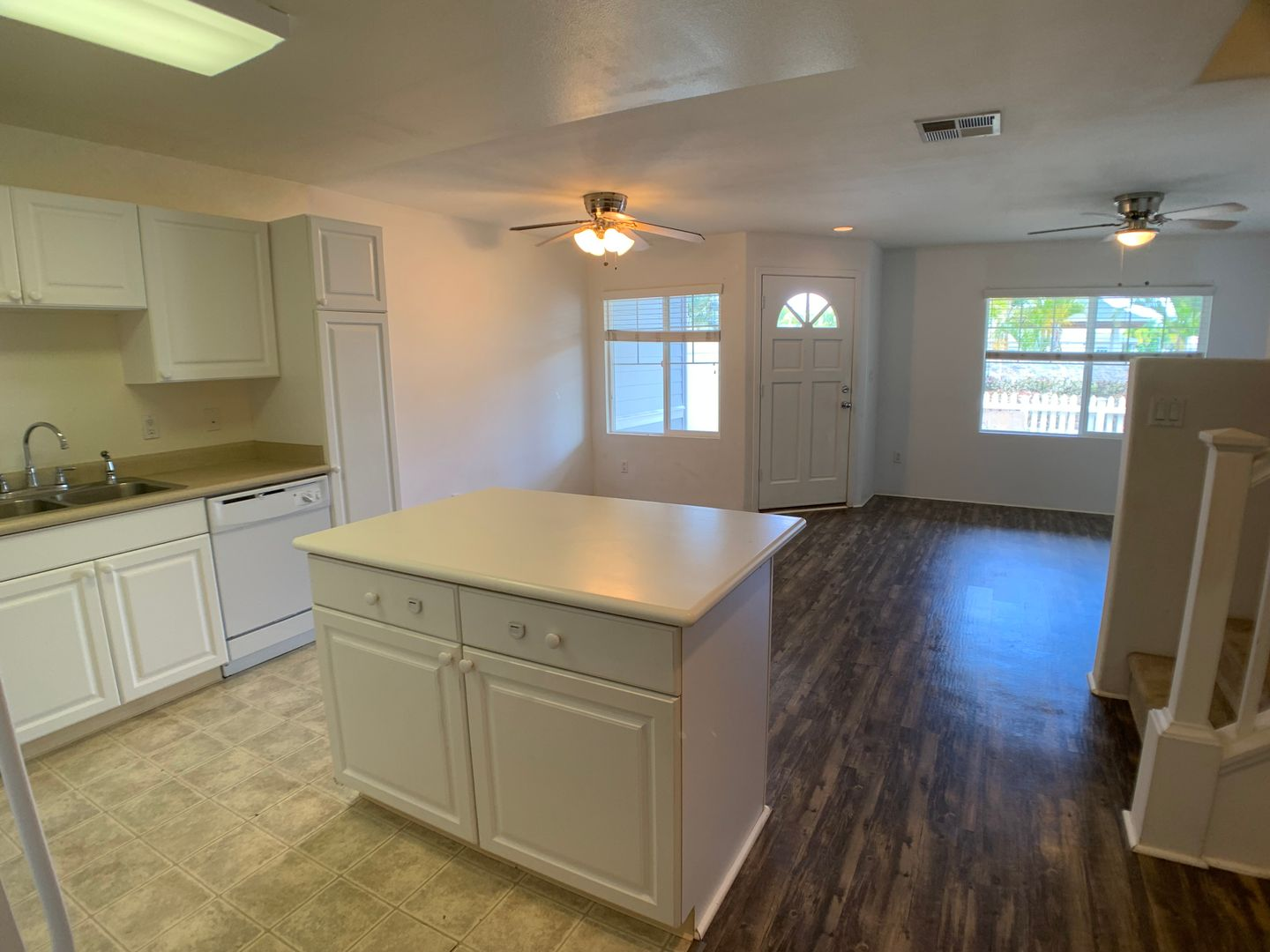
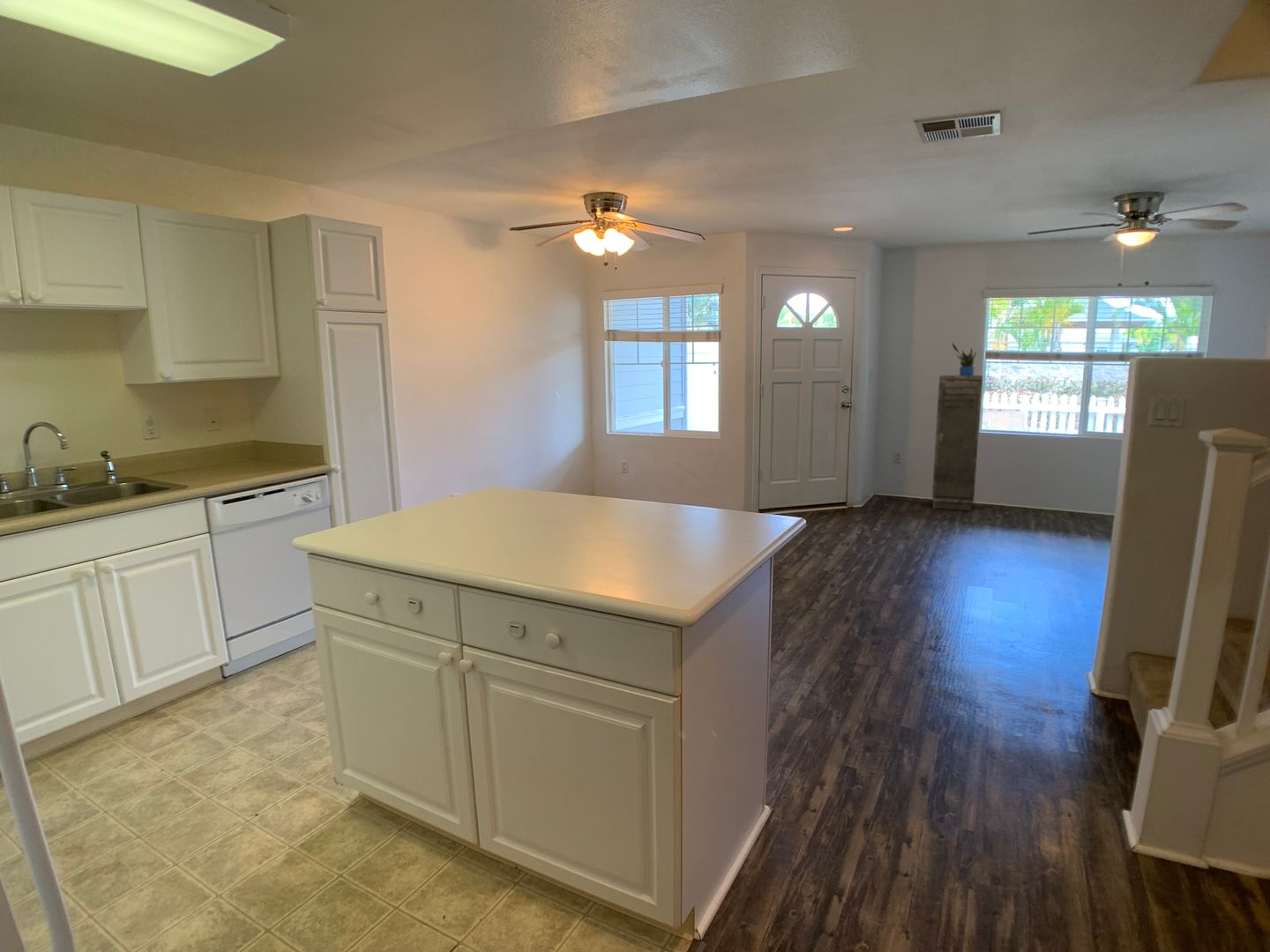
+ potted plant [951,341,976,376]
+ storage cabinet [931,375,983,511]
